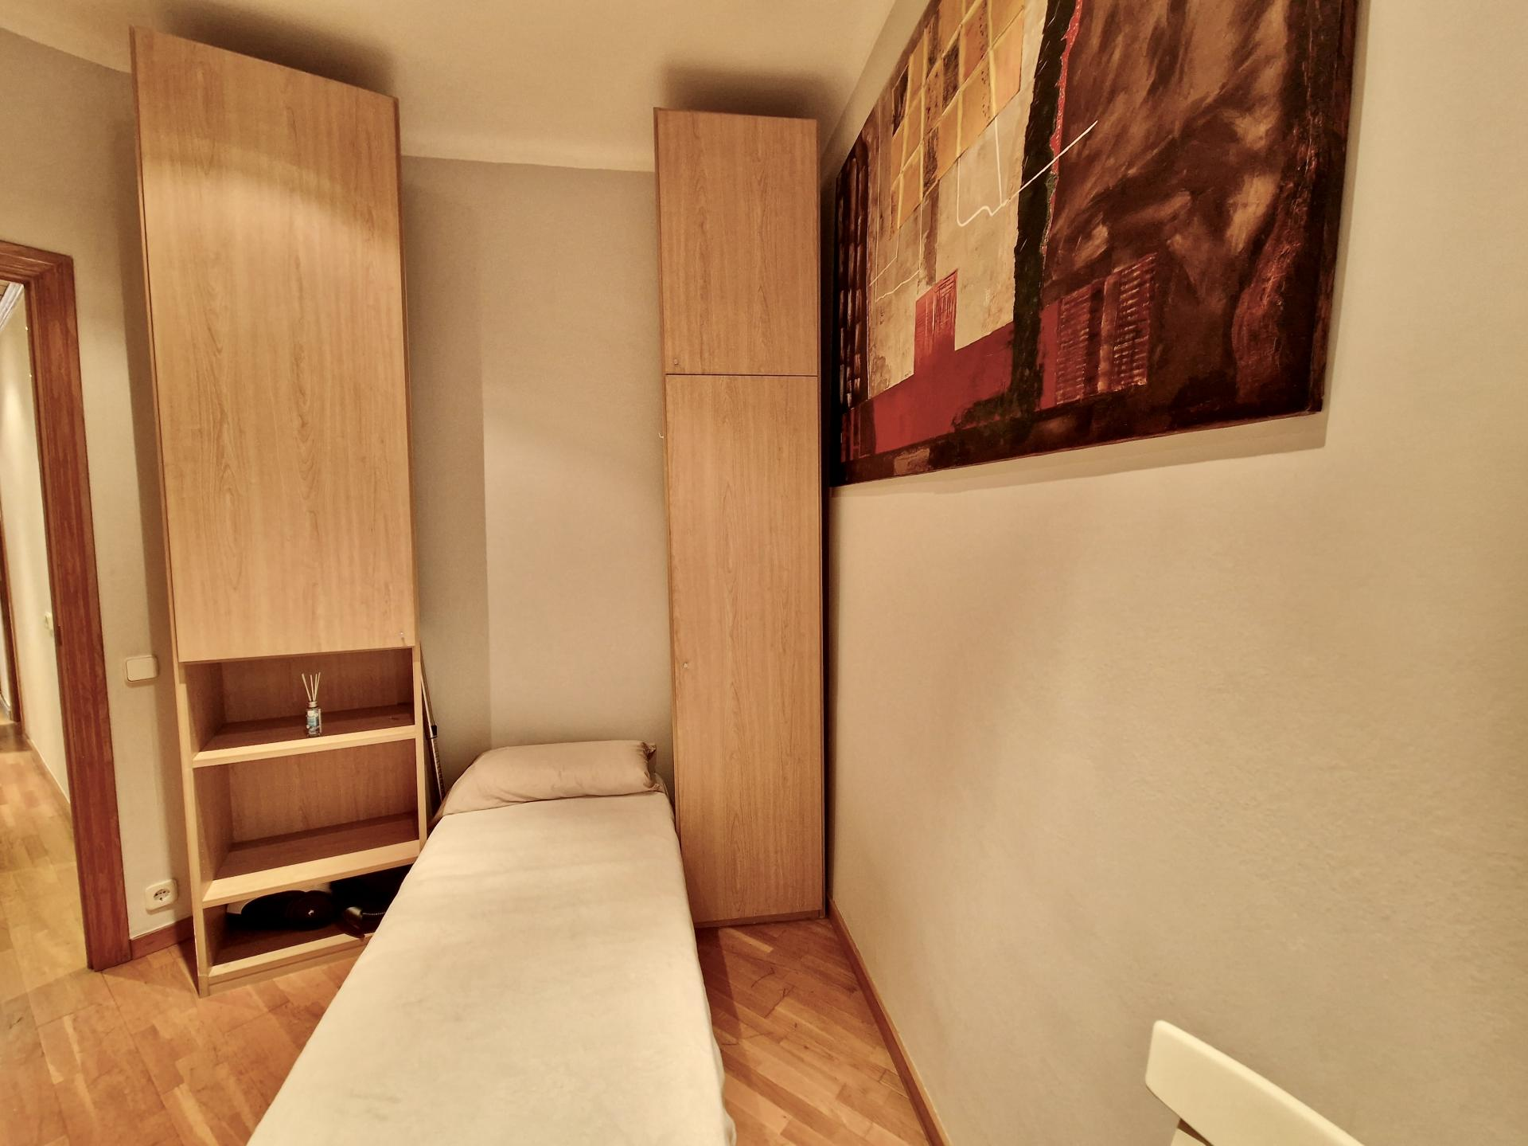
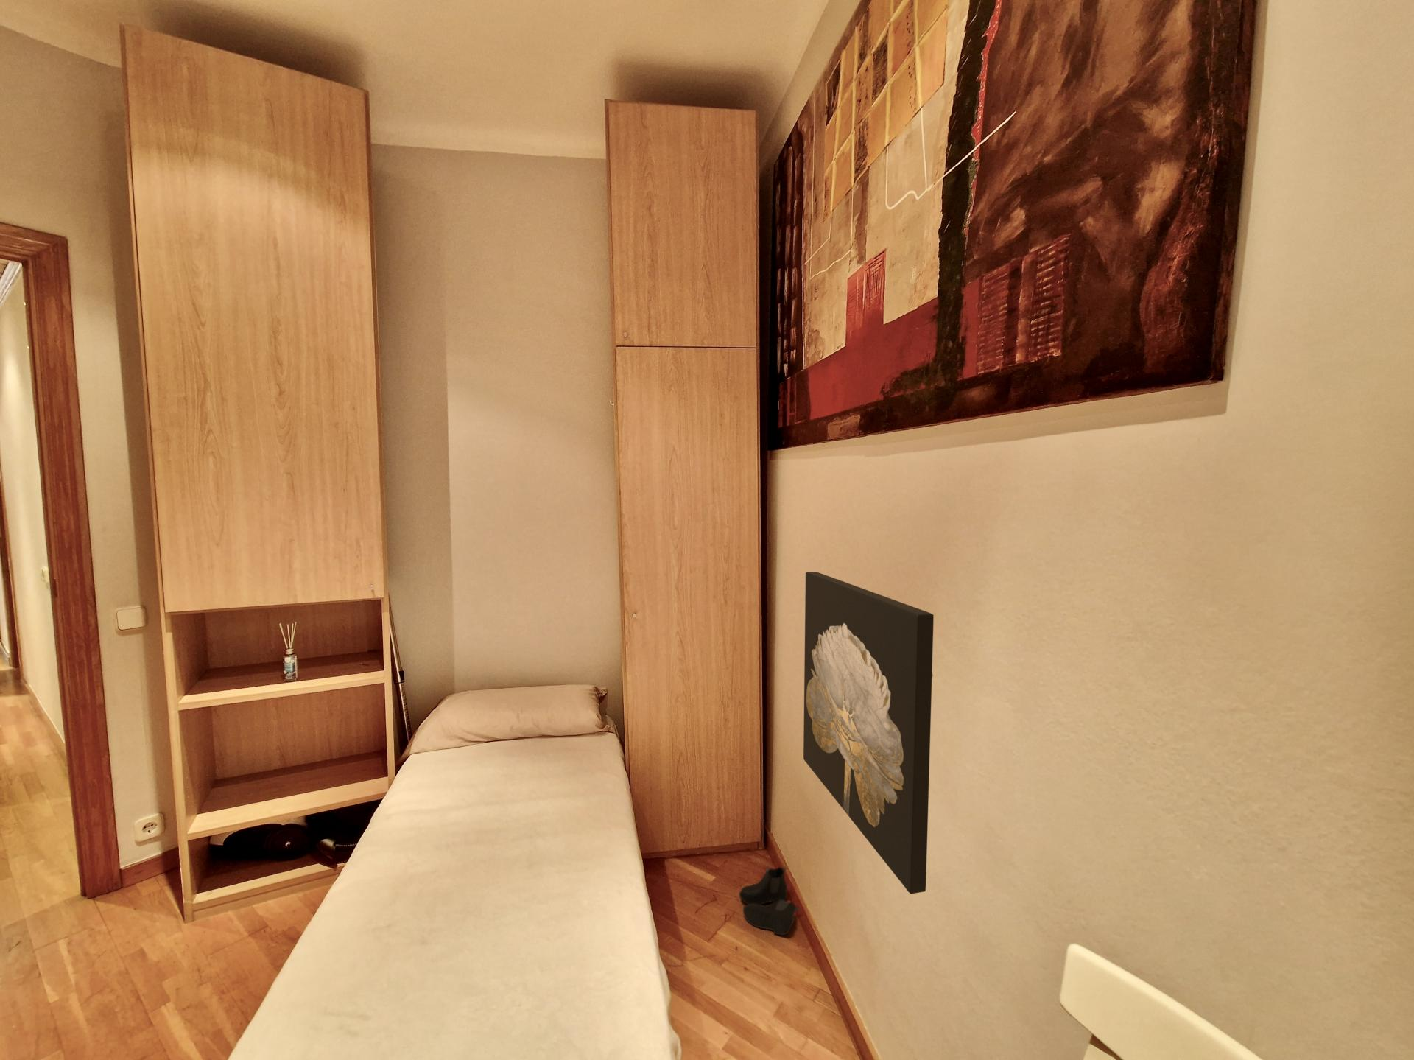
+ wall art [803,571,934,895]
+ boots [738,865,799,936]
